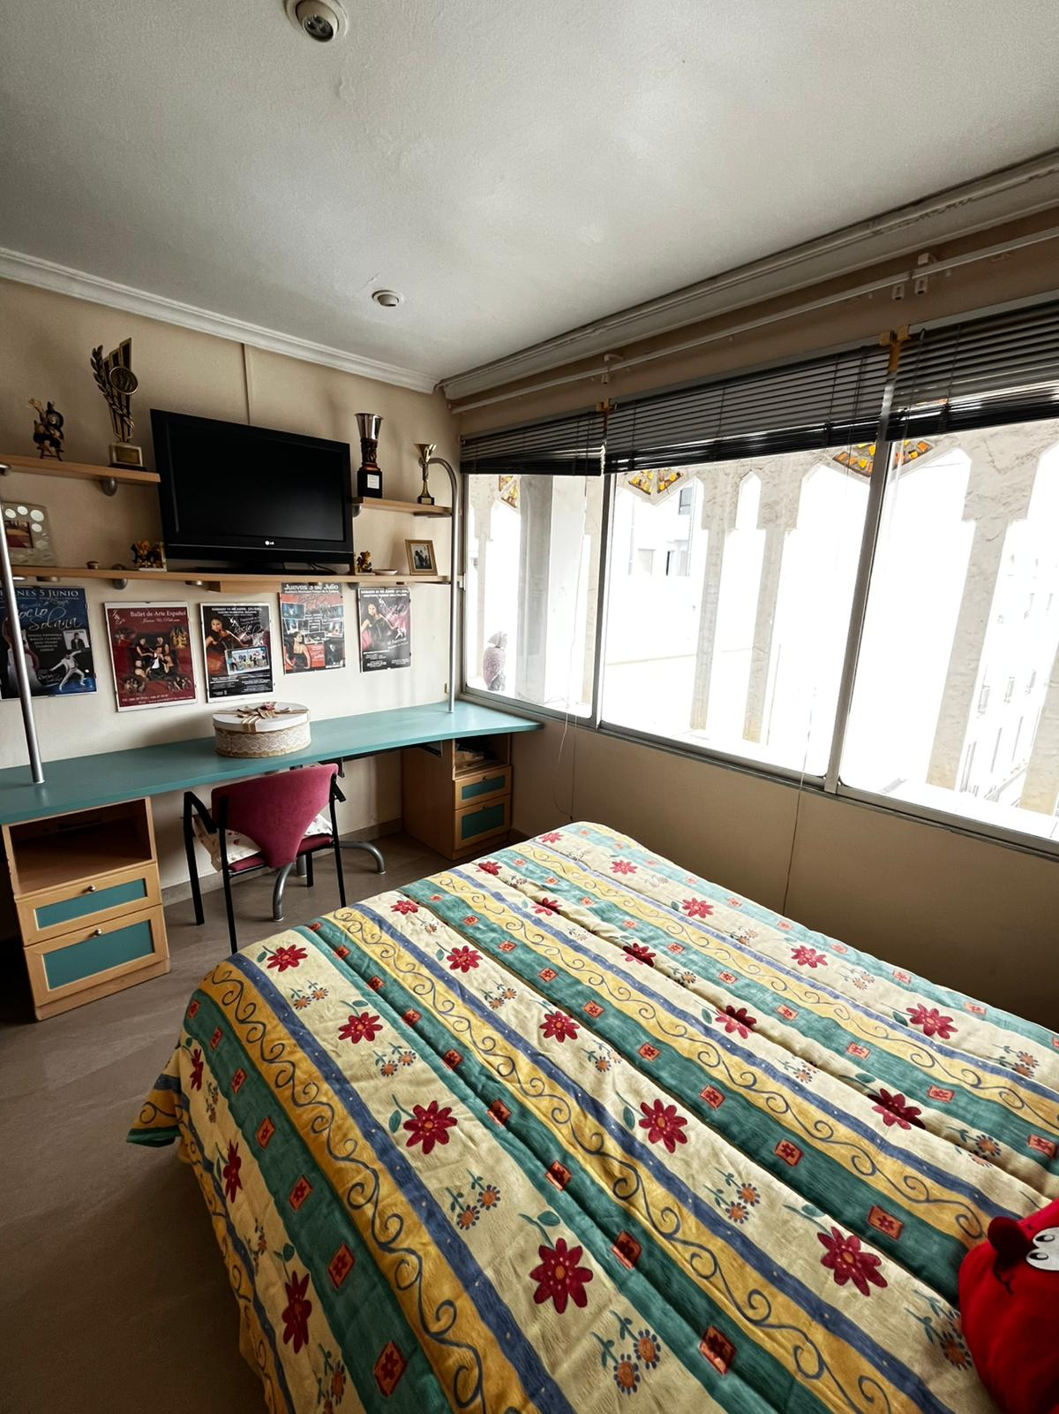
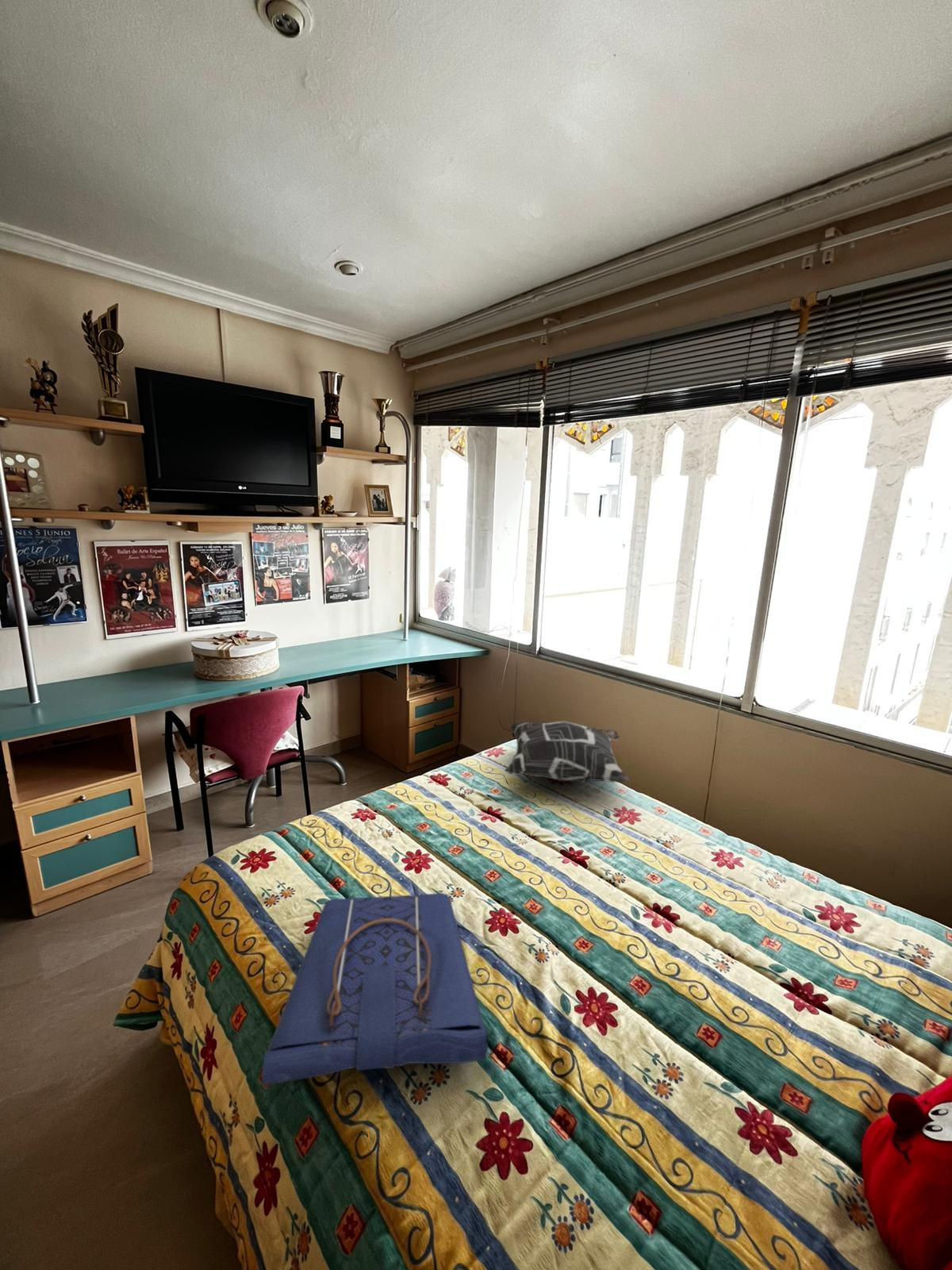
+ tote bag [261,892,489,1087]
+ decorative pillow [505,721,630,784]
